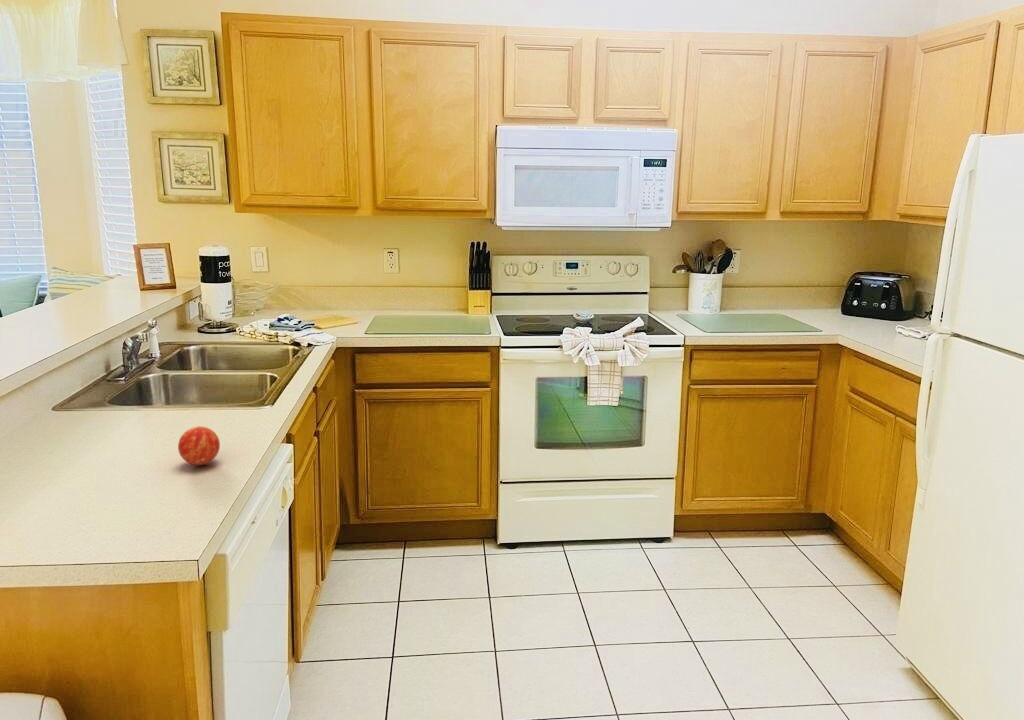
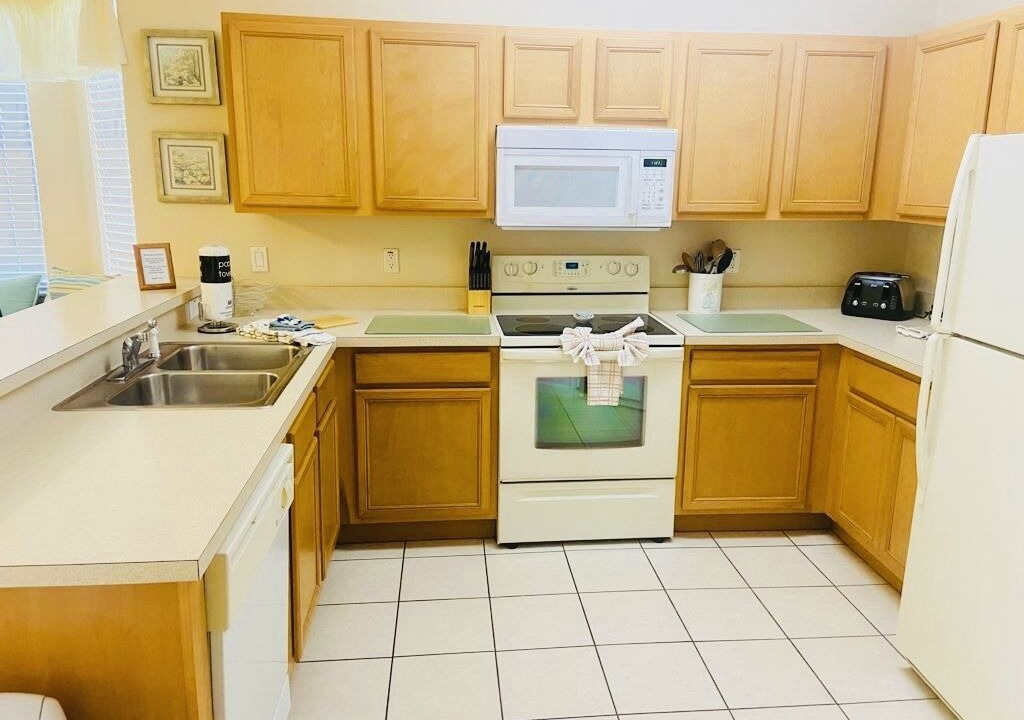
- apple [177,425,221,466]
